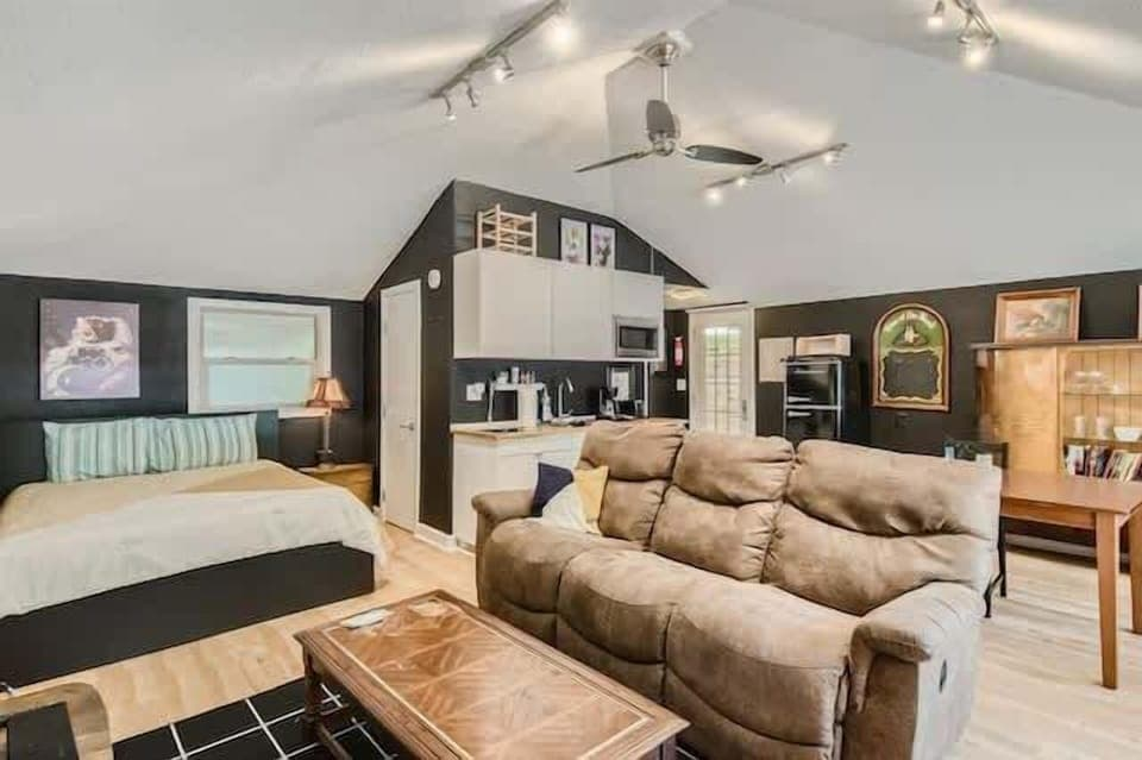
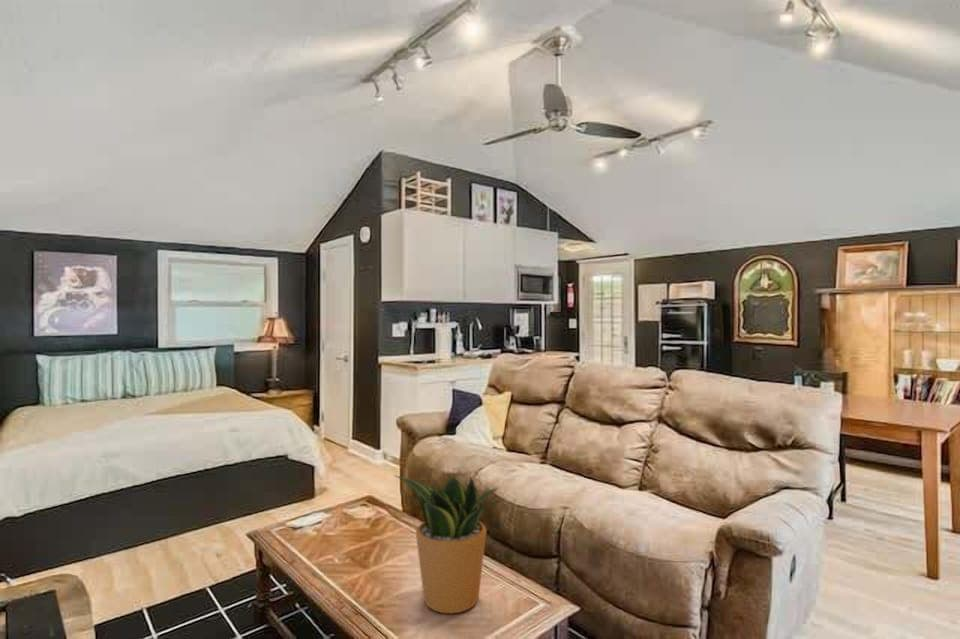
+ potted plant [393,474,506,615]
